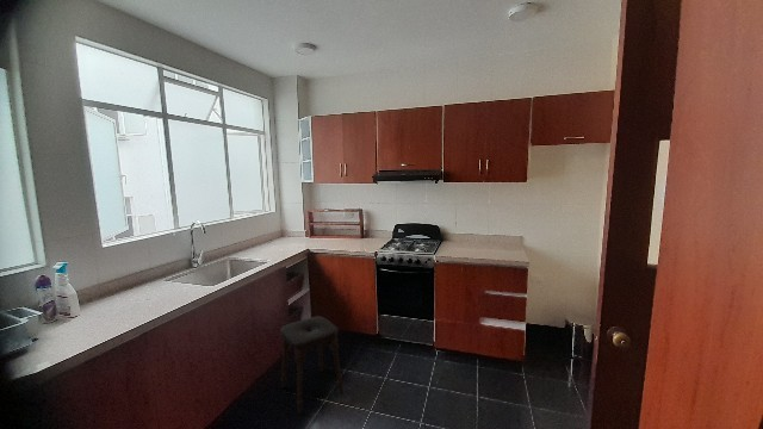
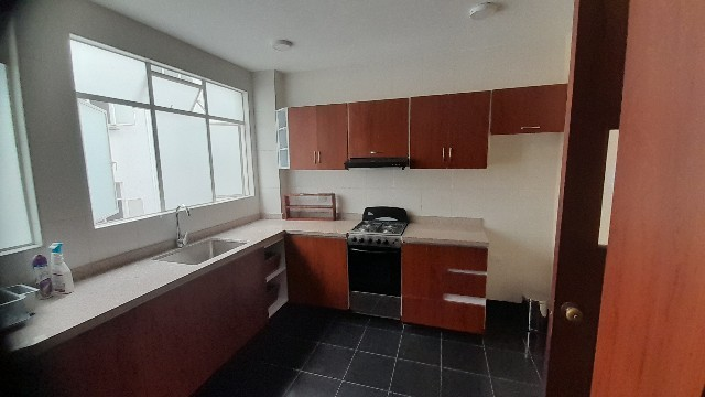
- stool [280,316,345,416]
